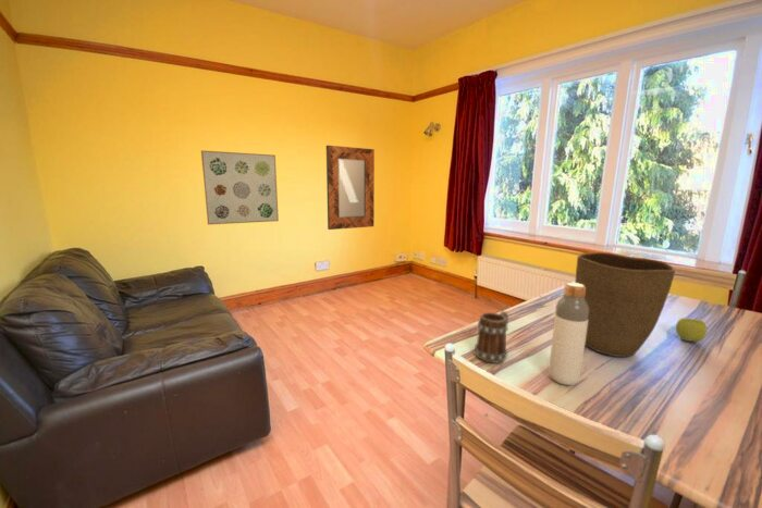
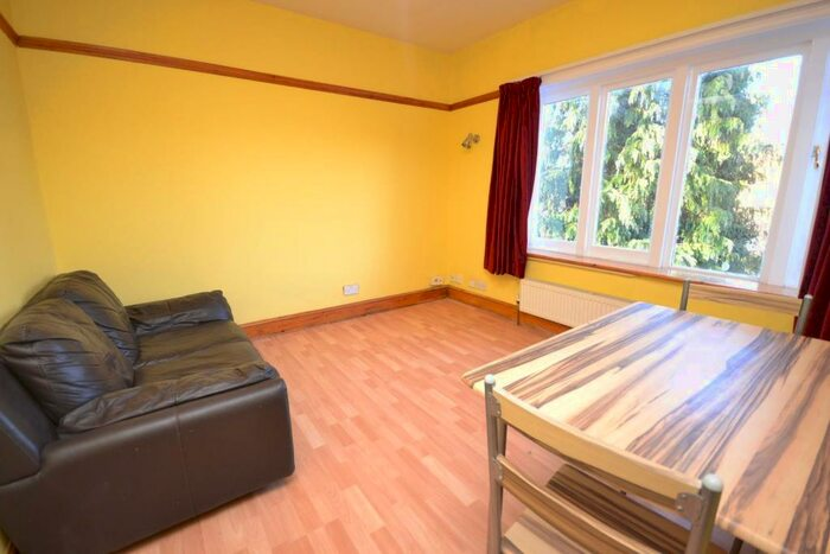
- apple [675,317,708,344]
- bottle [548,282,589,386]
- mug [474,310,509,364]
- vase [574,251,676,358]
- wall art [200,149,280,226]
- home mirror [325,145,376,231]
